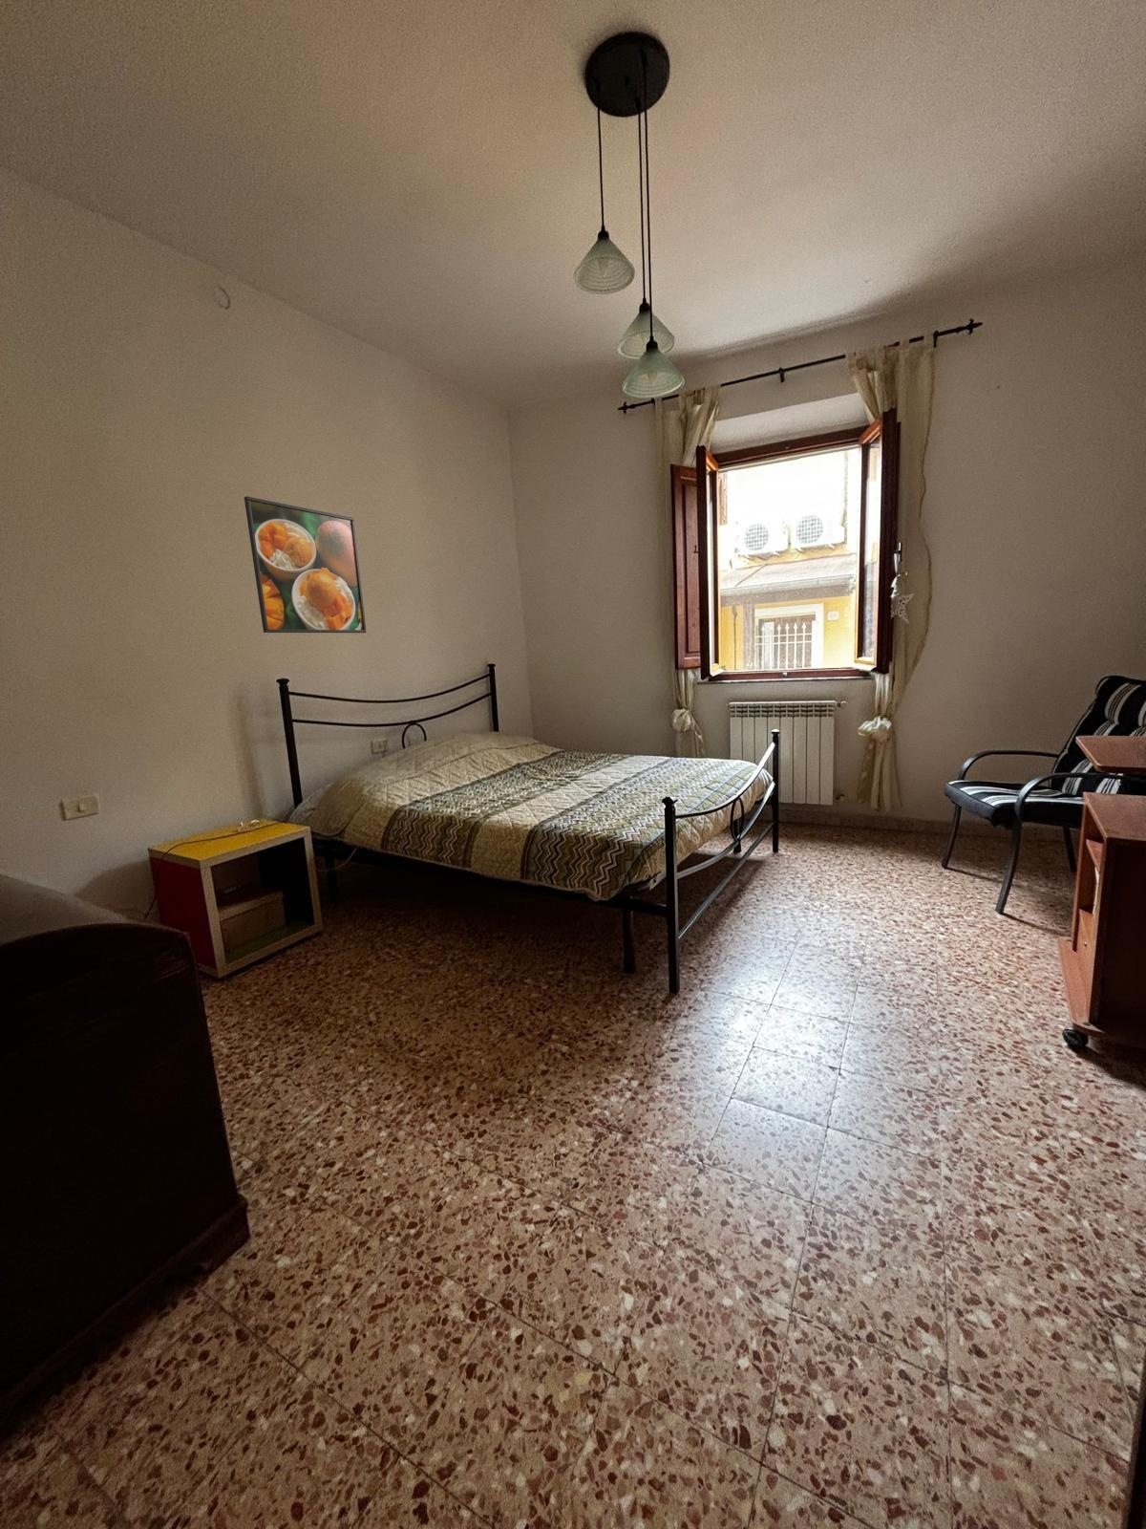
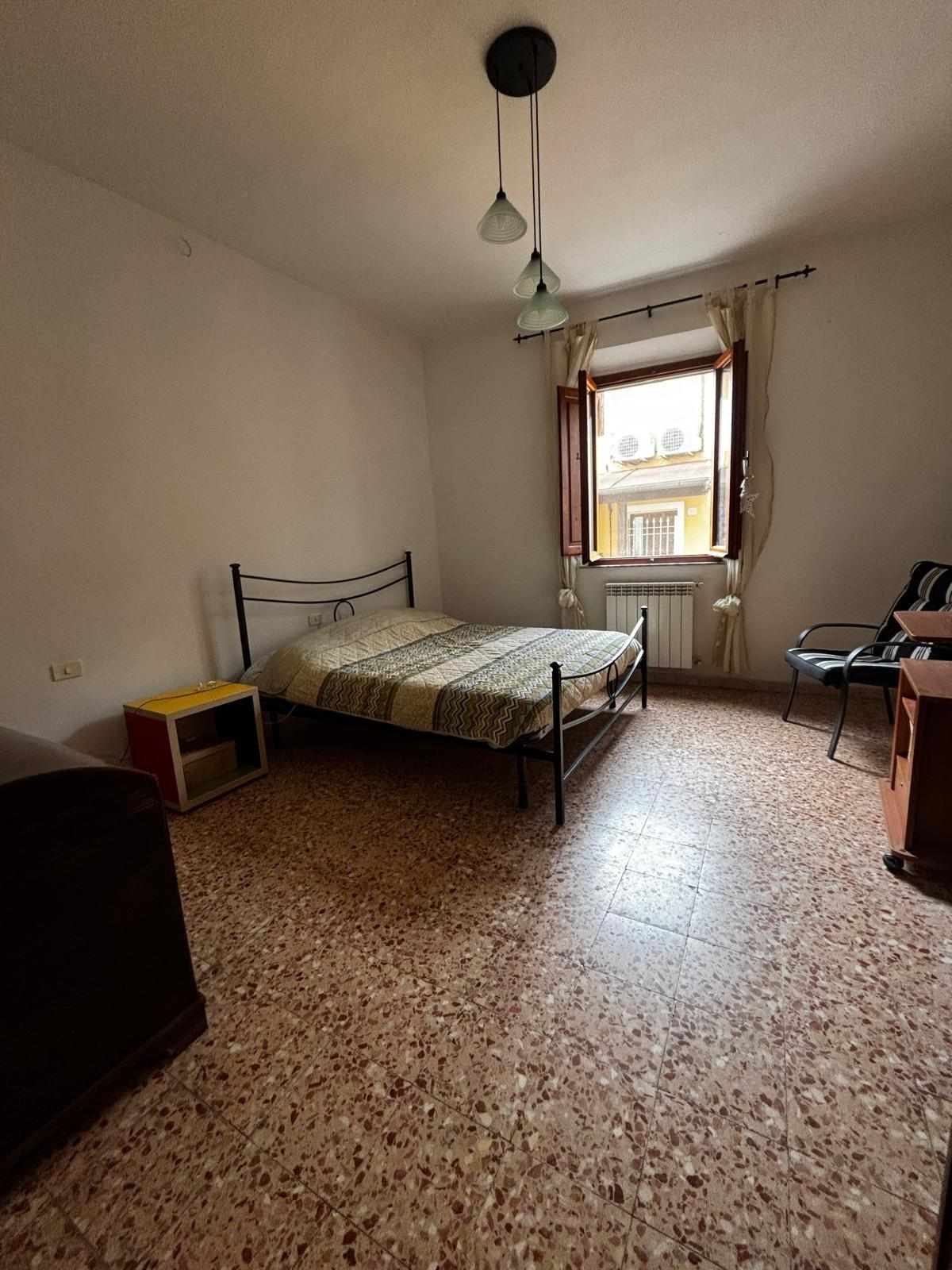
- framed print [243,495,367,633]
